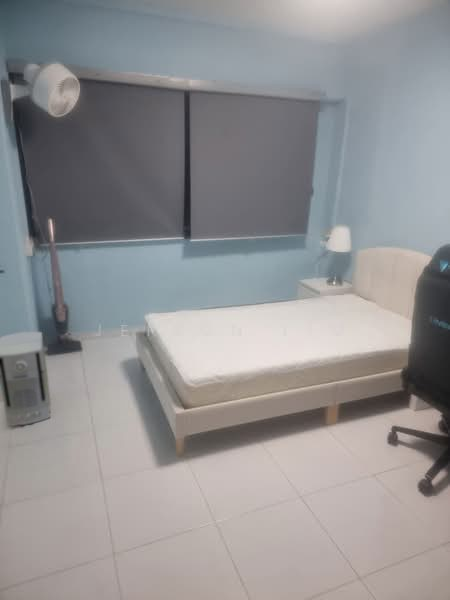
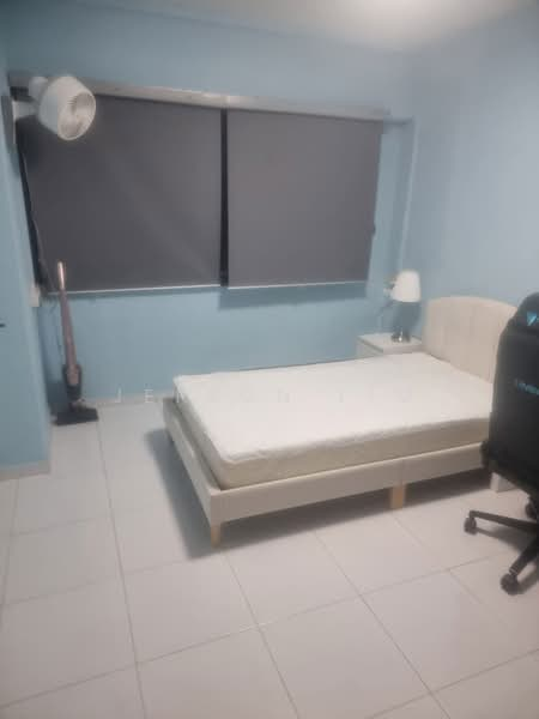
- air purifier [0,331,51,427]
